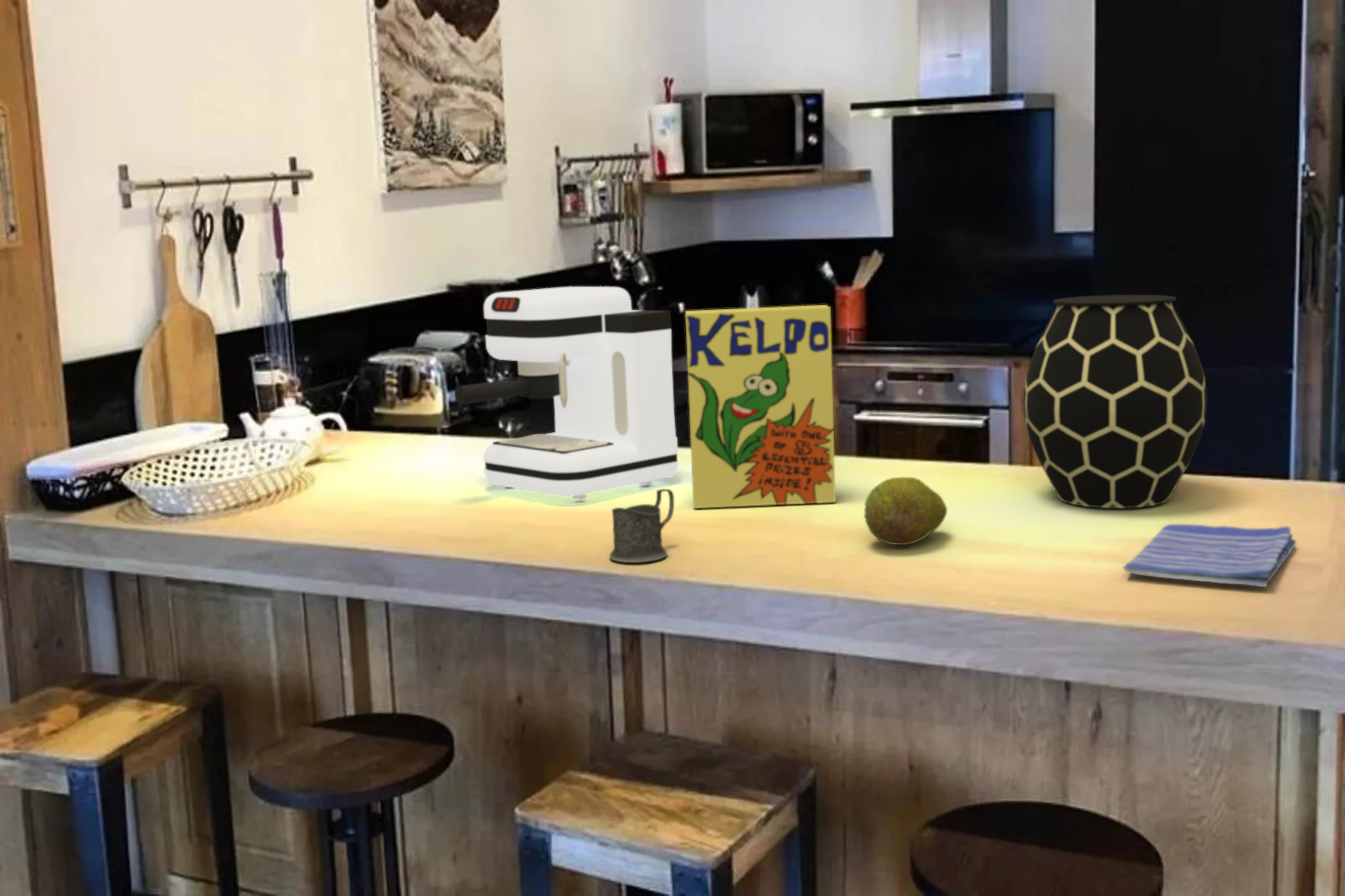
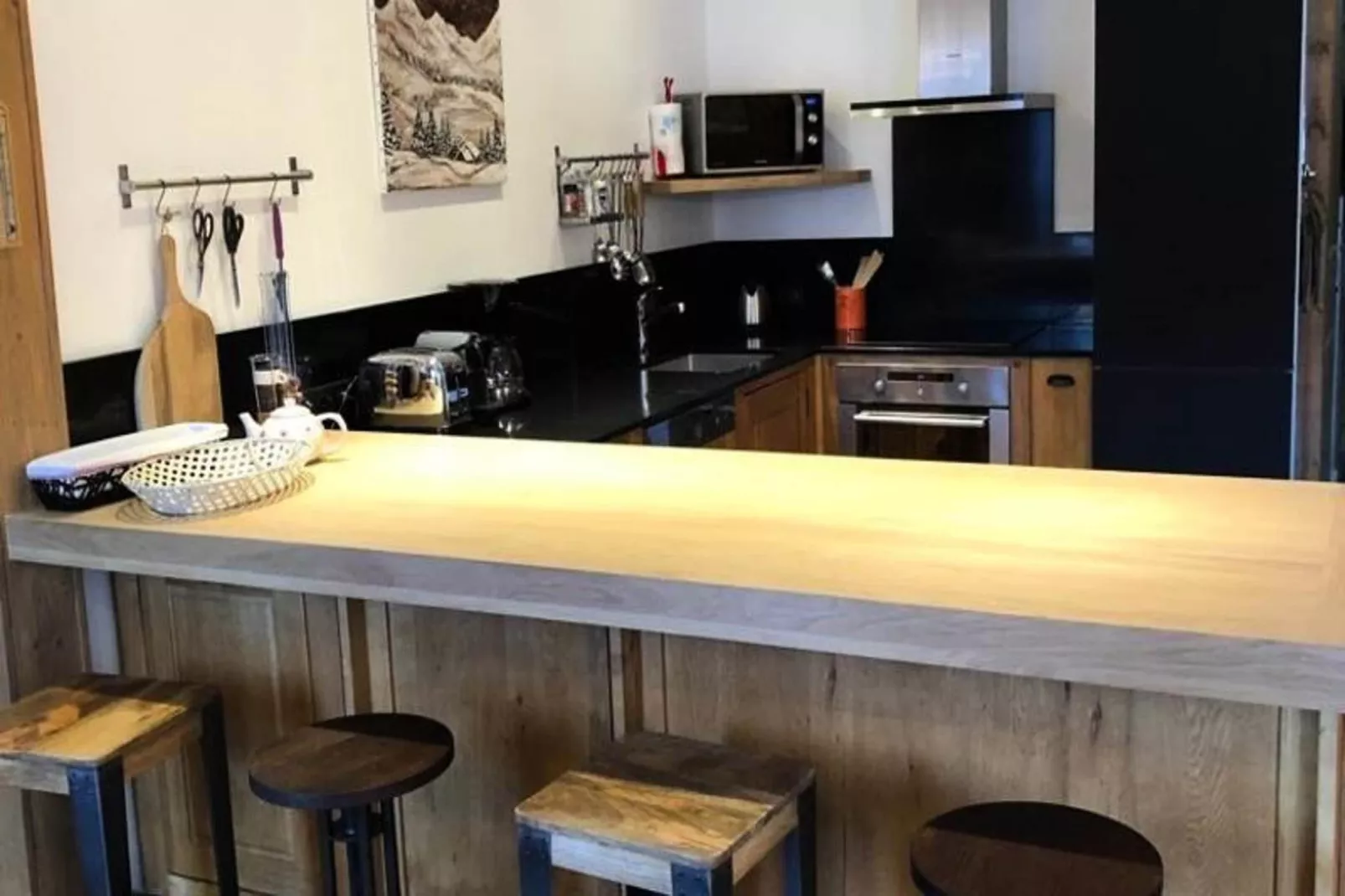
- dish towel [1122,523,1296,588]
- mug [609,488,675,564]
- coffee maker [454,286,679,501]
- fruit [863,476,948,546]
- vase [1023,294,1208,509]
- cereal box [684,304,837,509]
